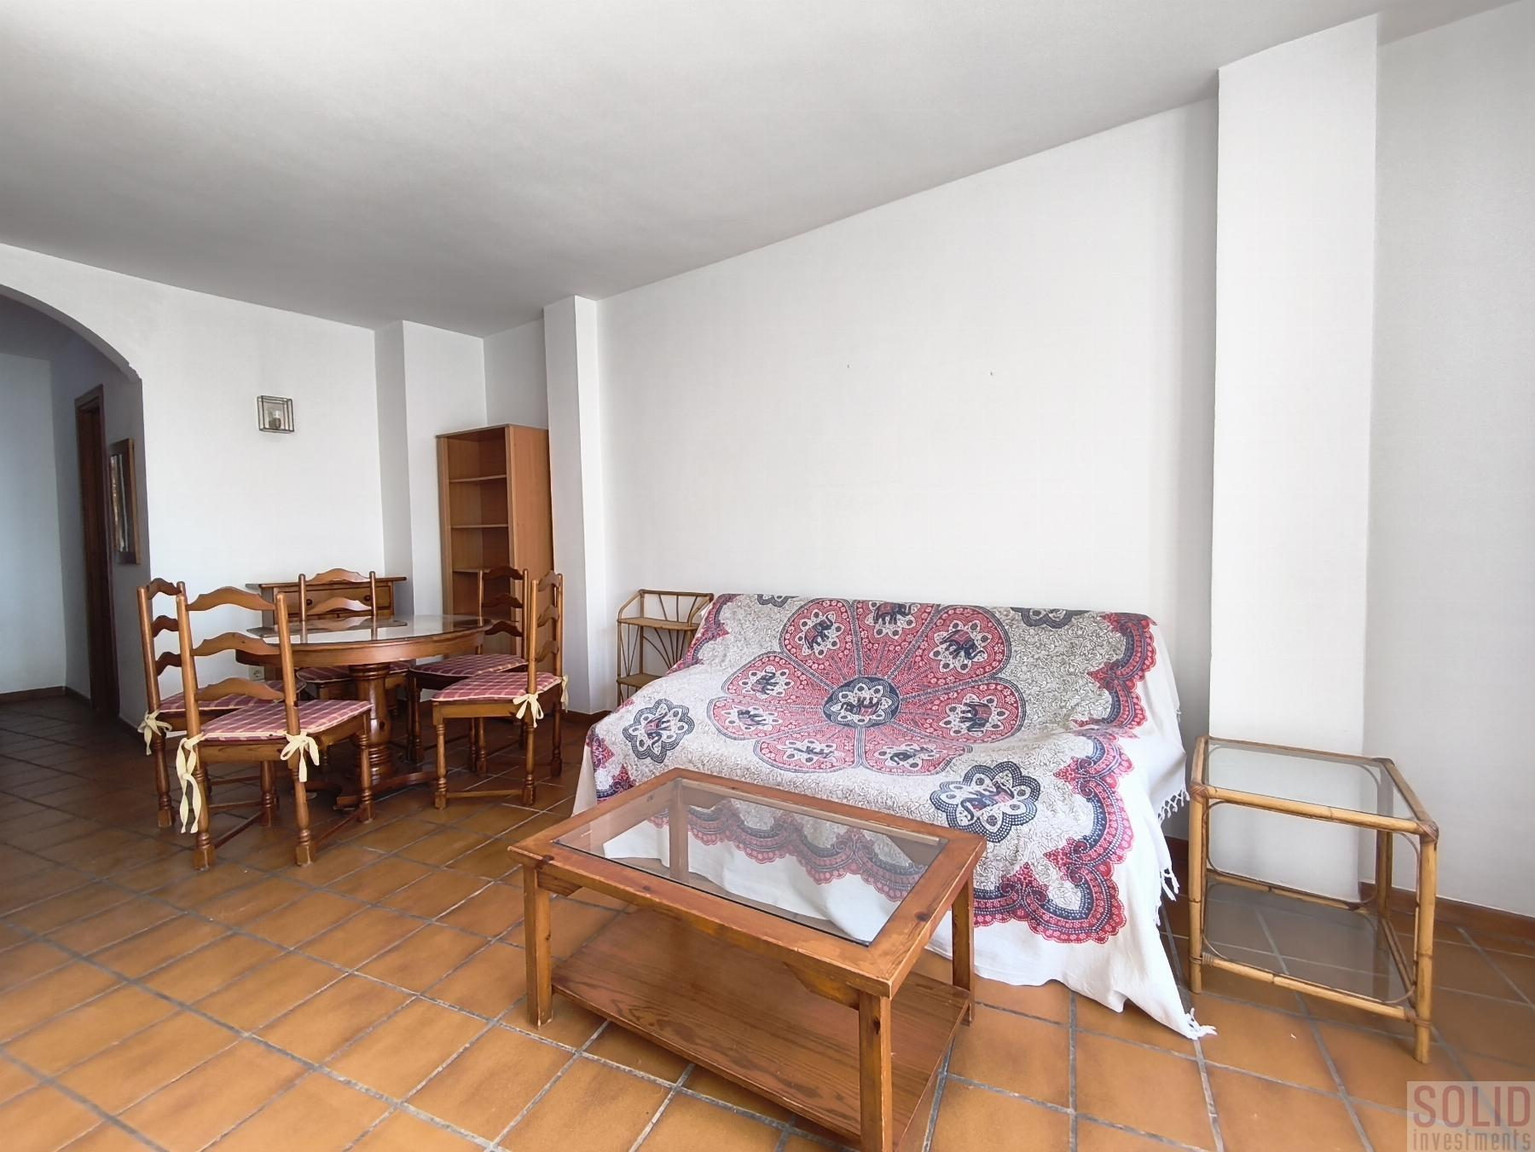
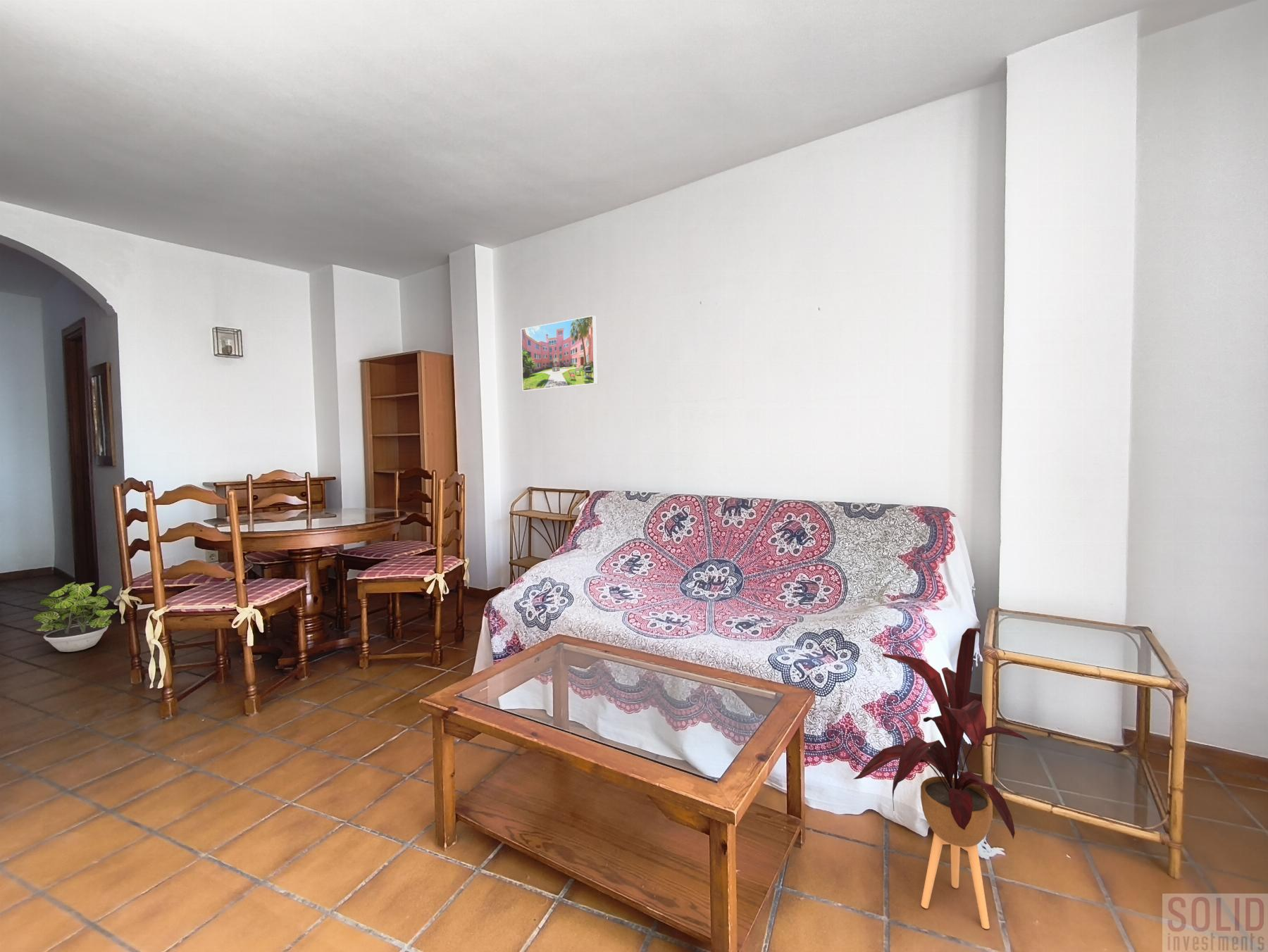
+ potted plant [32,581,118,653]
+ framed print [521,315,598,392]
+ house plant [853,627,1030,929]
